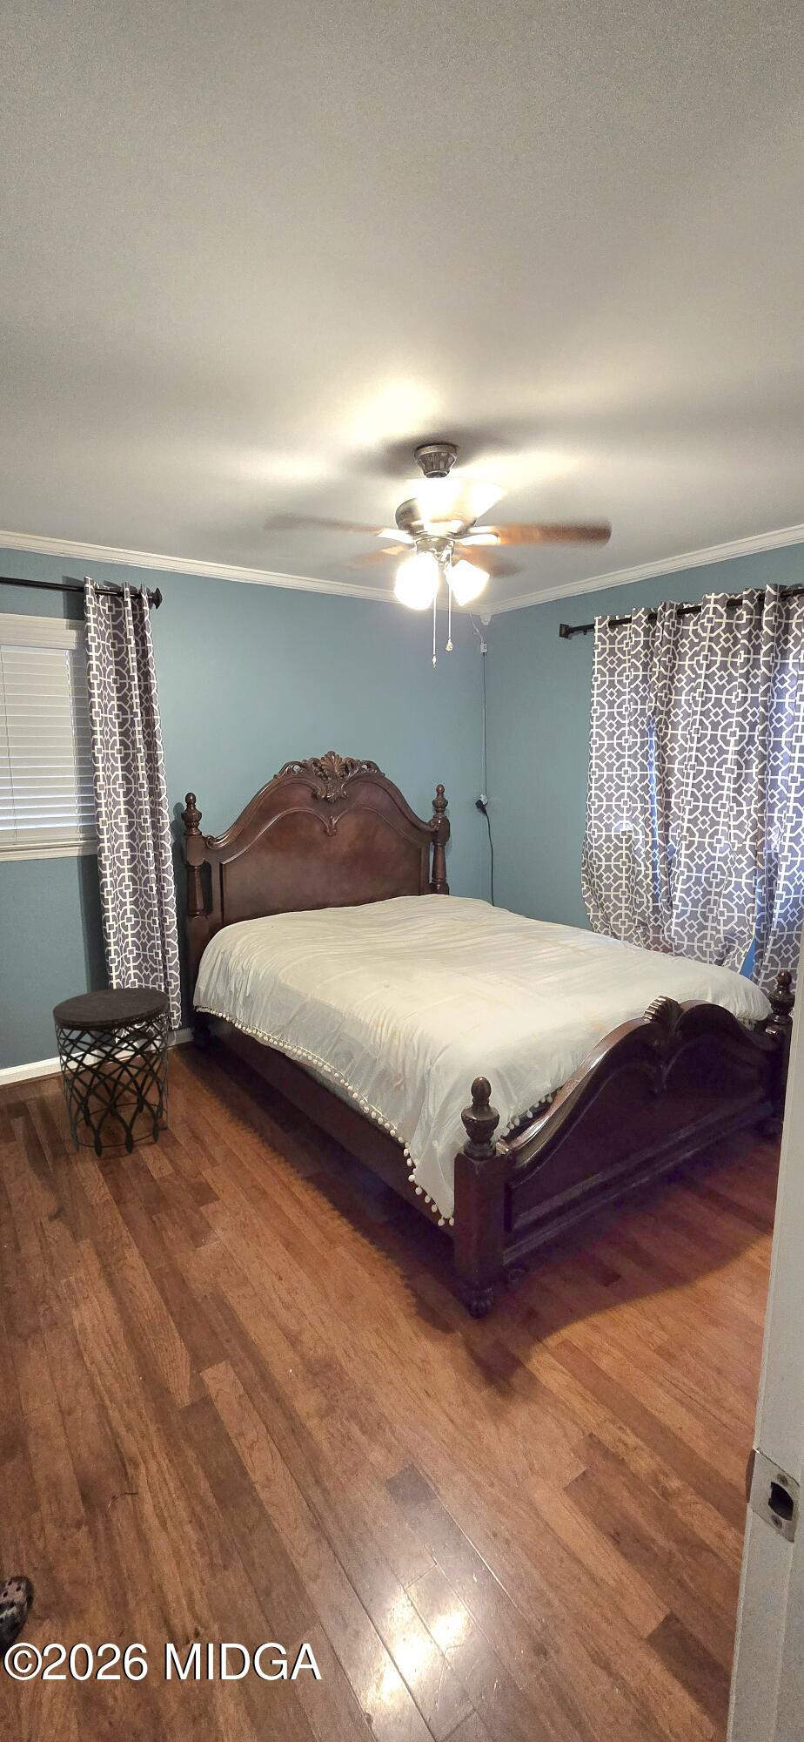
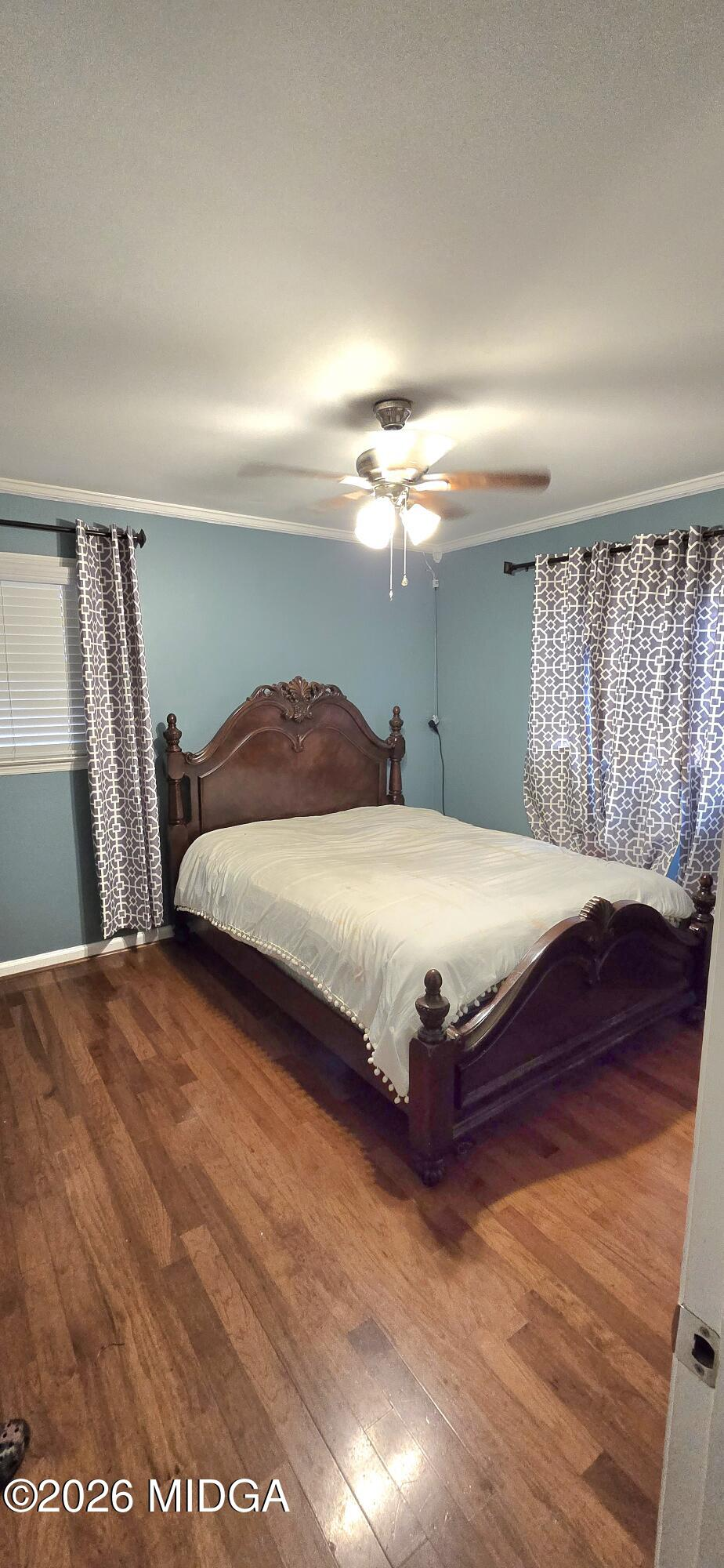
- side table [52,987,169,1159]
